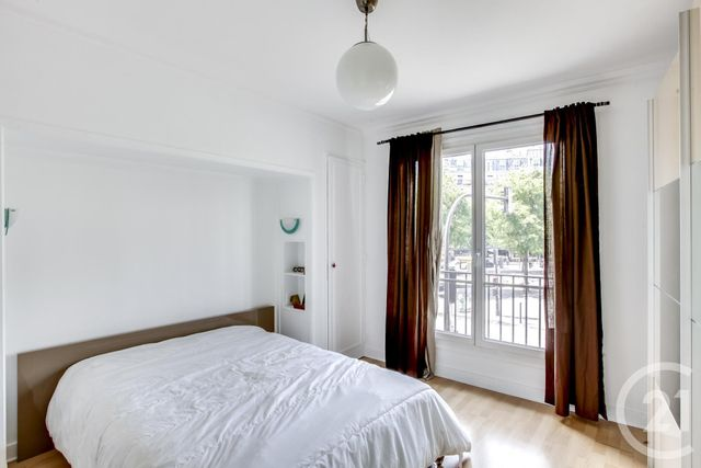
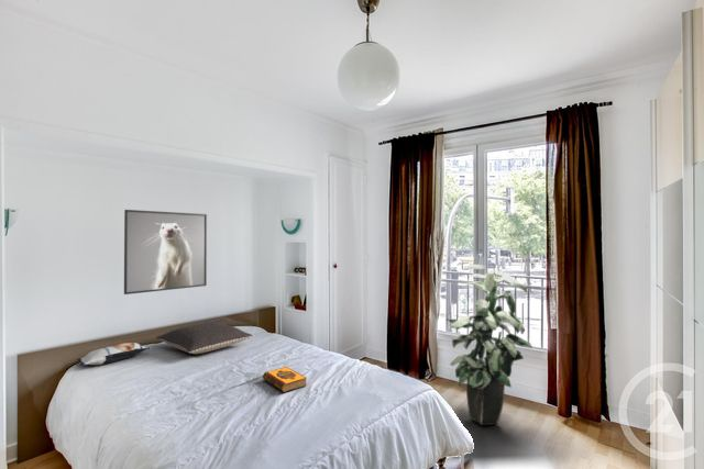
+ pillow [75,342,152,366]
+ hardback book [262,366,308,393]
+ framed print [123,209,208,295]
+ indoor plant [446,264,534,426]
+ pillow [155,321,254,355]
